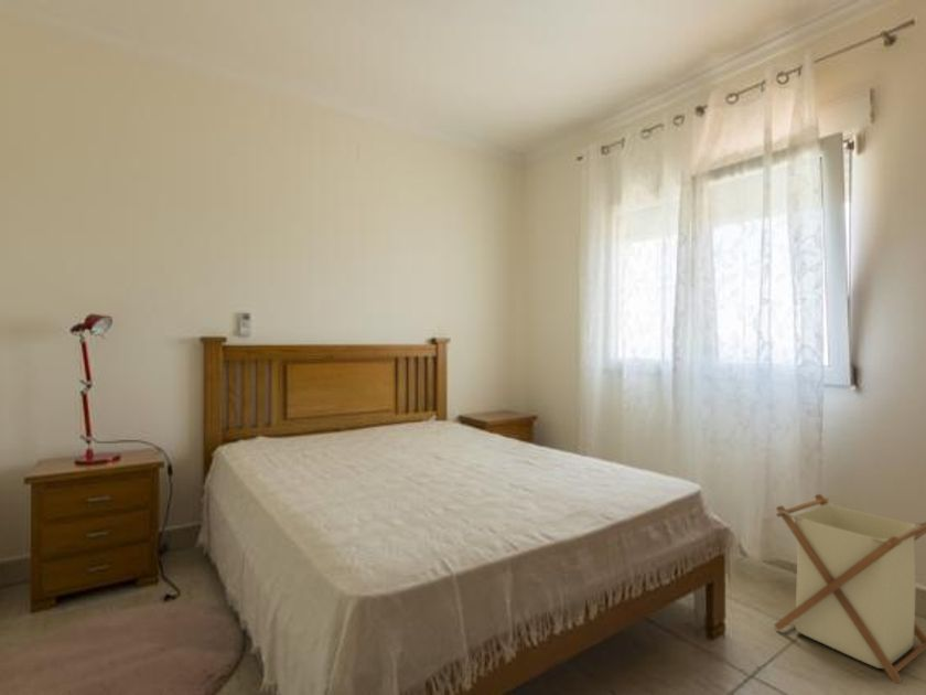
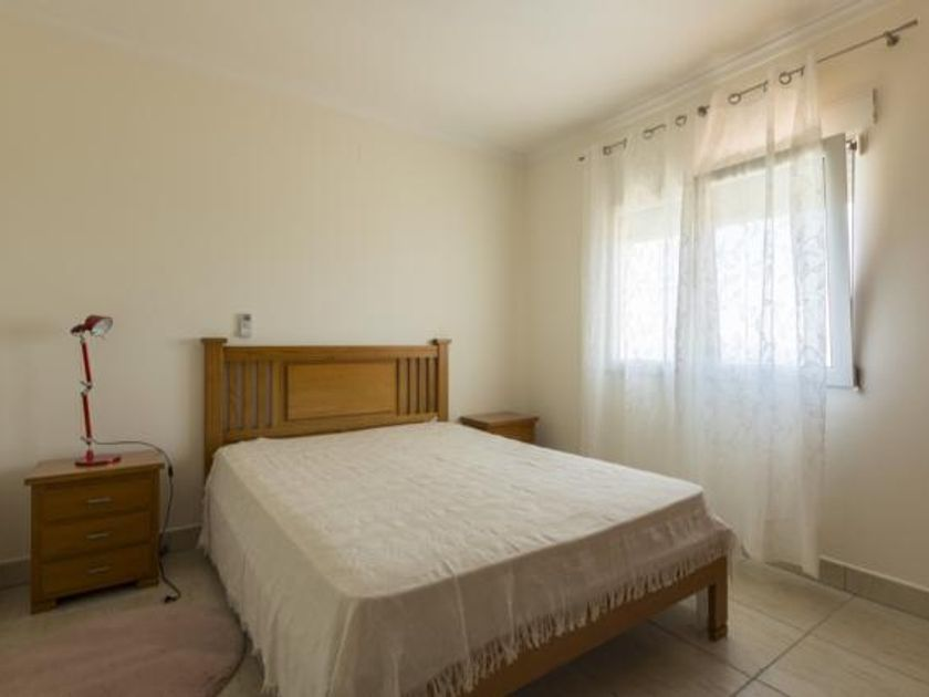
- laundry basket [773,493,926,684]
